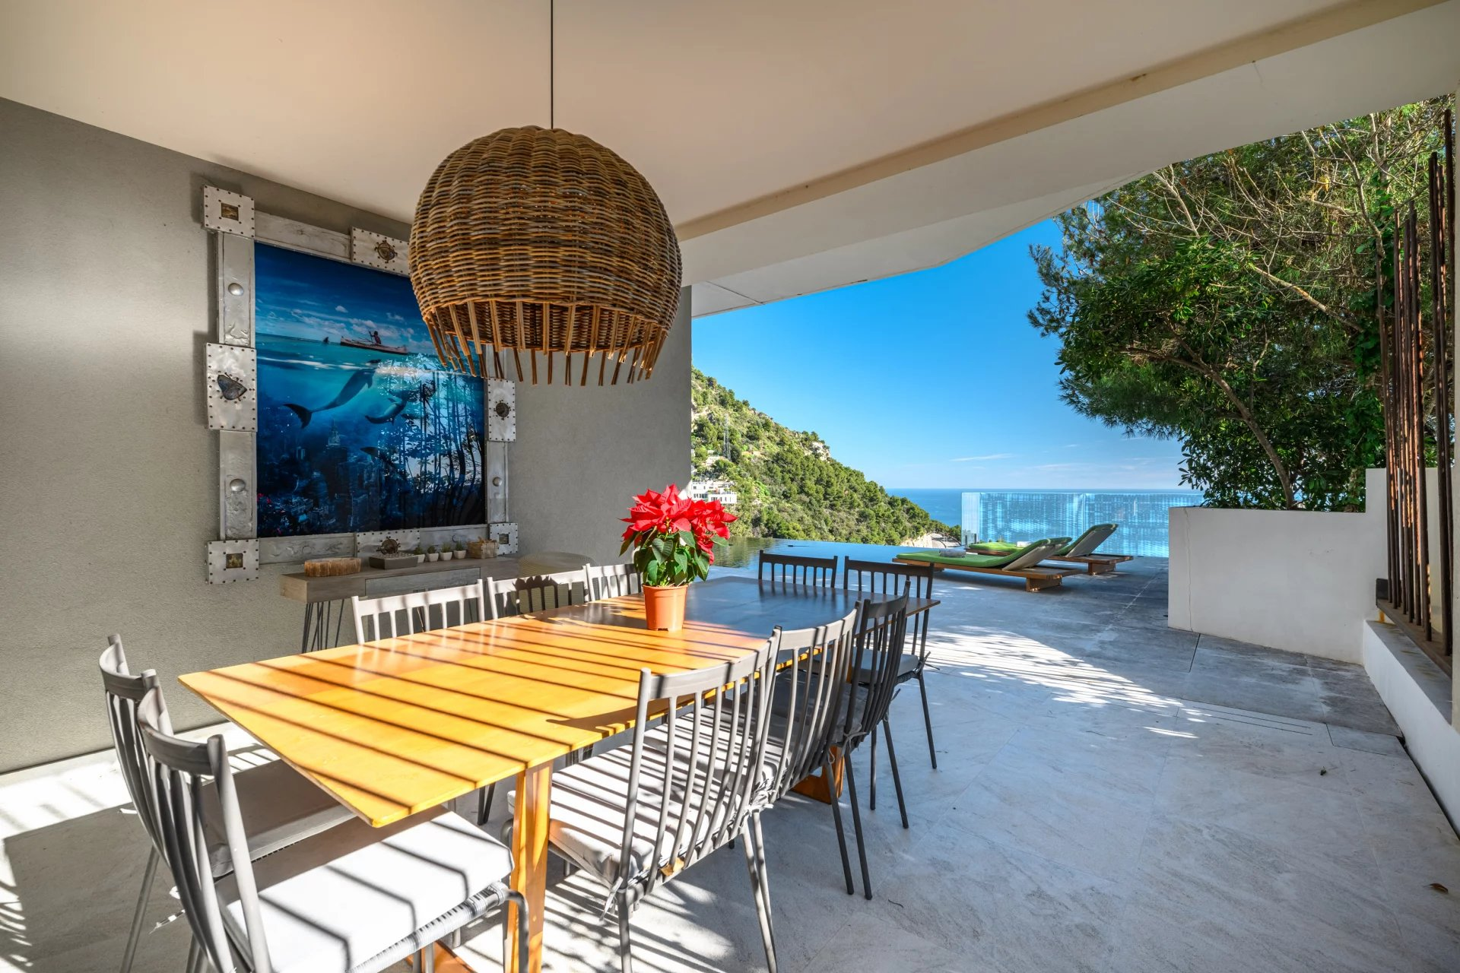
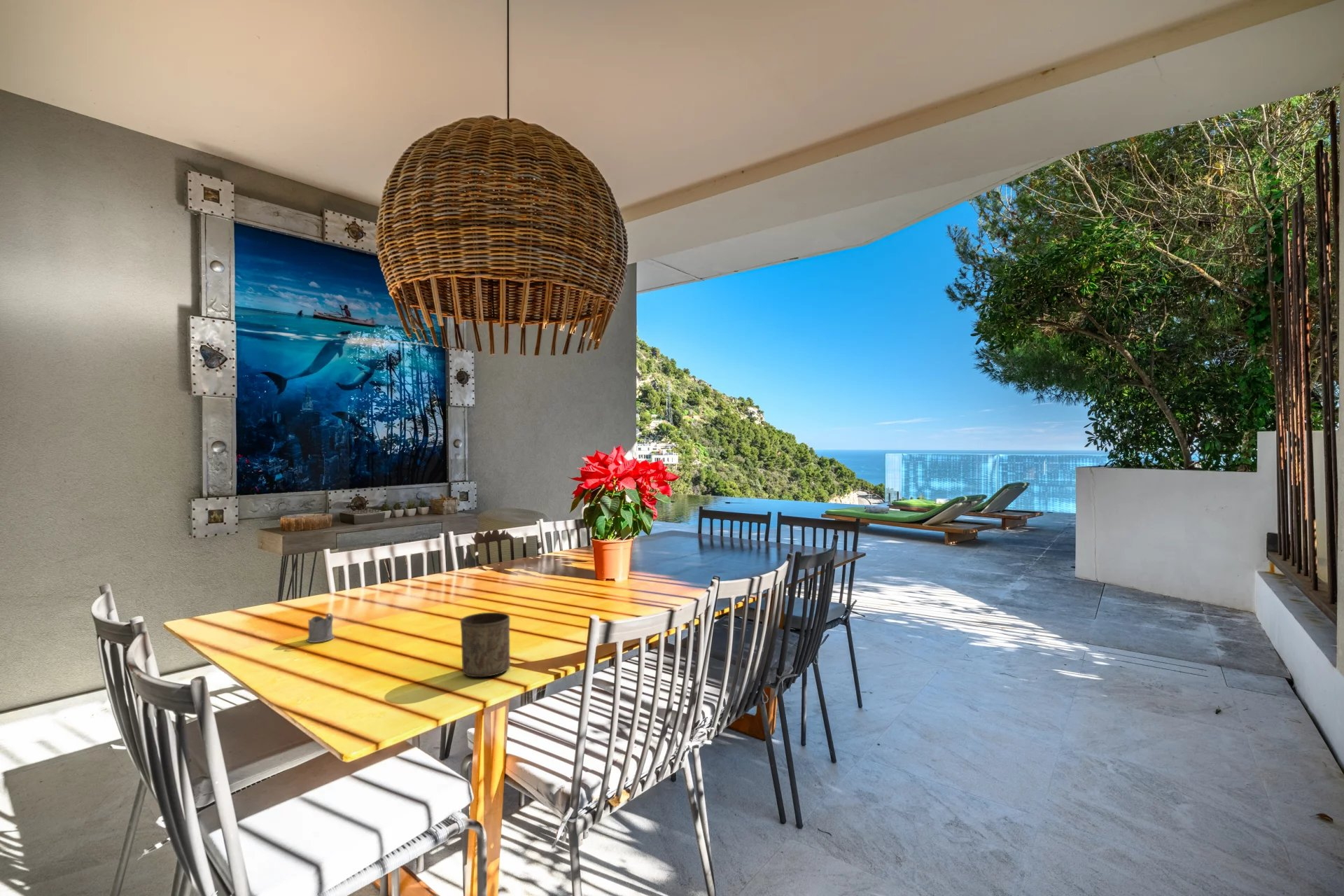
+ tea glass holder [306,612,335,643]
+ cup [460,612,511,678]
